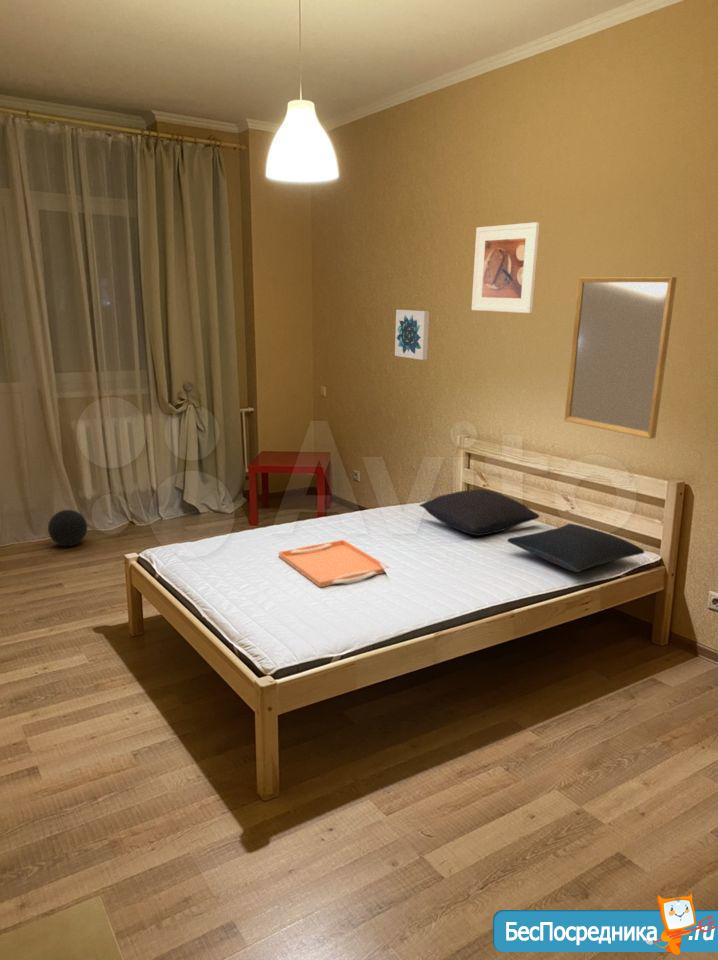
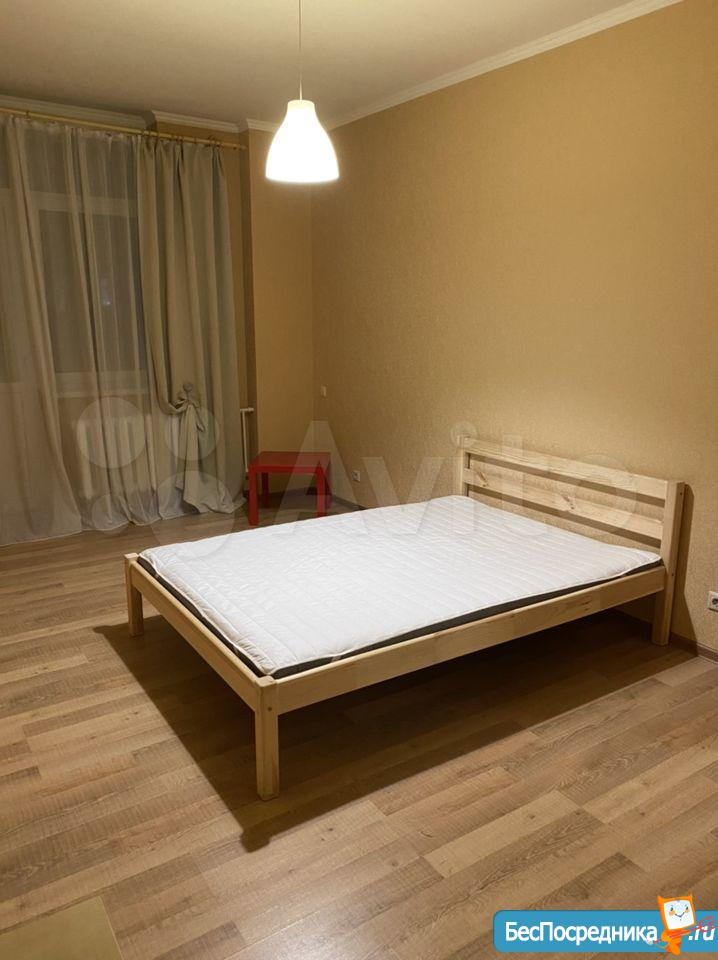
- home mirror [563,276,678,440]
- wall art [394,309,430,361]
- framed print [471,221,541,314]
- ball [47,509,88,547]
- serving tray [278,539,390,588]
- pillow [418,488,540,537]
- pillow [506,523,645,573]
